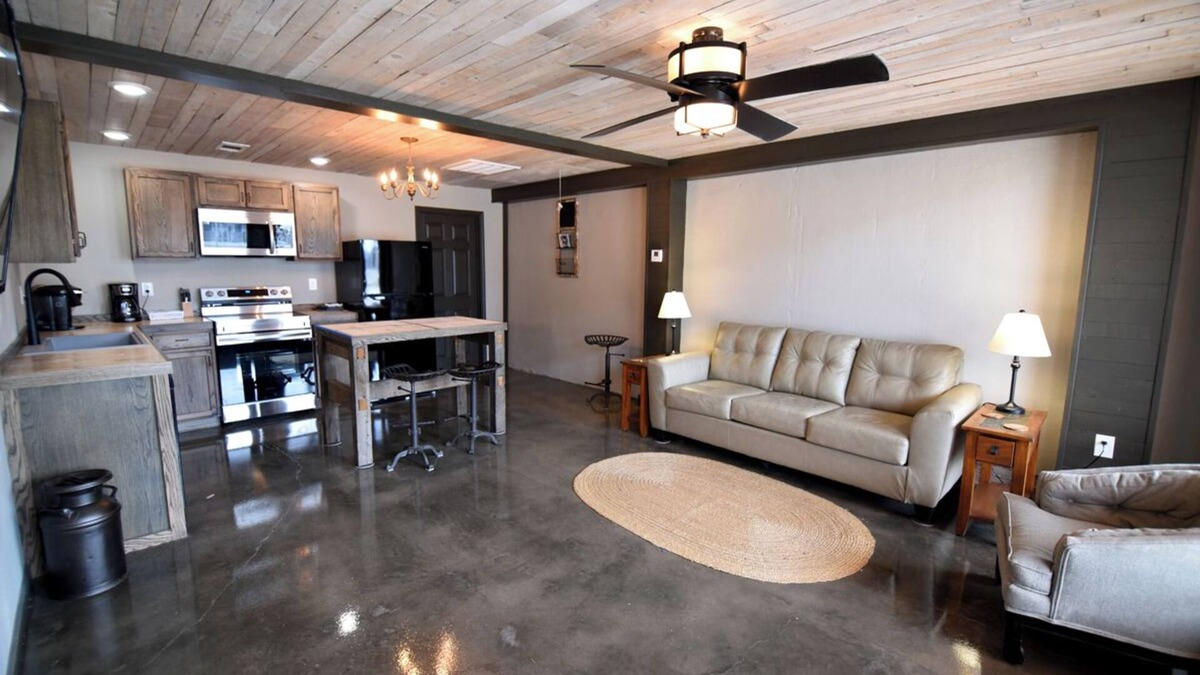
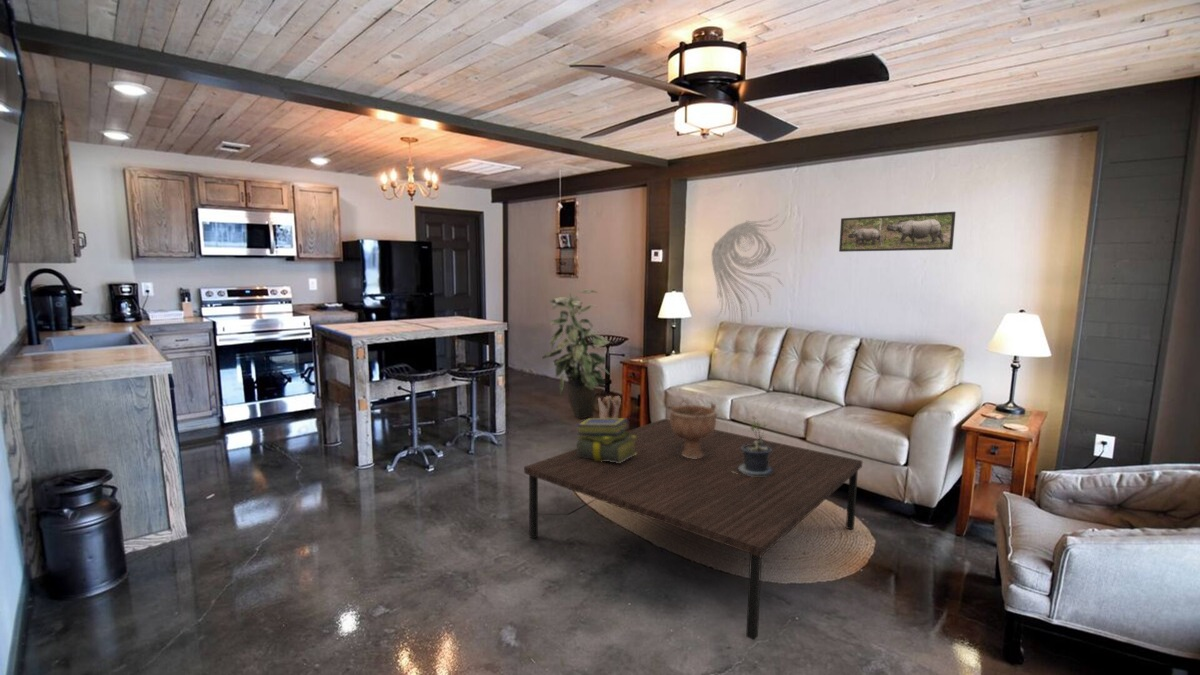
+ stack of books [575,417,637,463]
+ potted plant [731,415,773,477]
+ coffee table [523,418,863,641]
+ boots [597,395,622,418]
+ indoor plant [541,289,611,420]
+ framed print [838,211,957,253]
+ wall sculpture [711,212,788,326]
+ decorative bowl [667,398,719,459]
